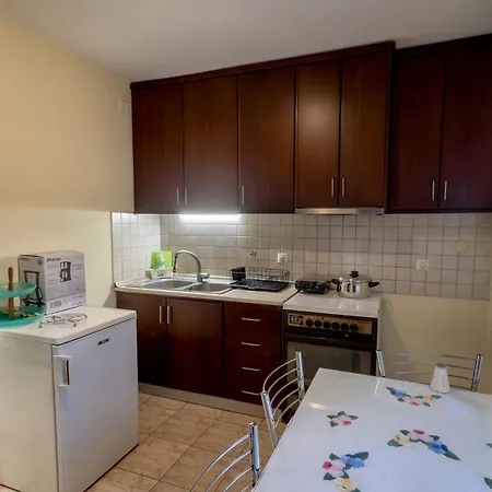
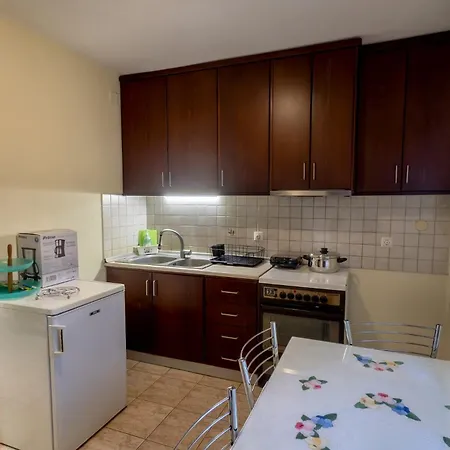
- saltshaker [429,362,452,394]
